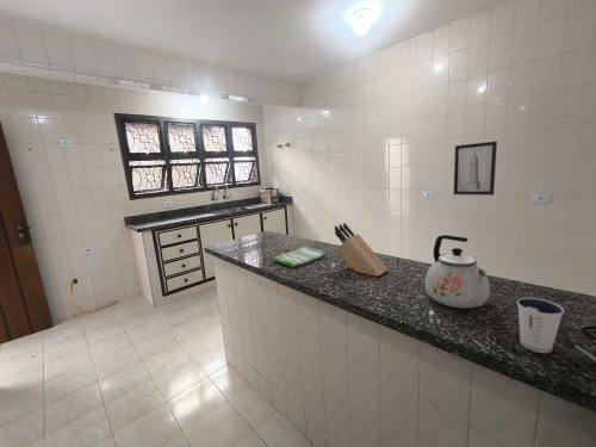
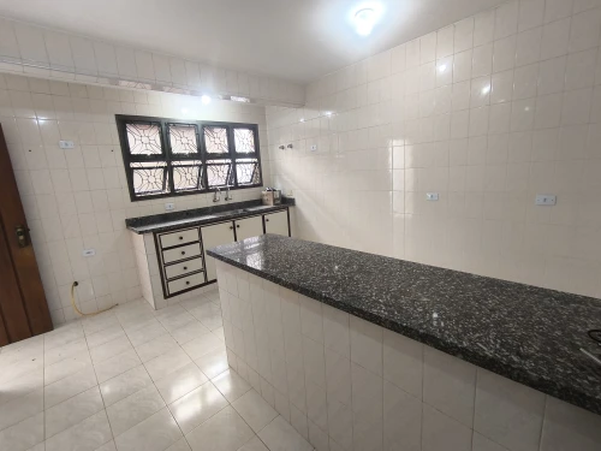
- dish towel [273,244,327,268]
- knife block [334,222,390,278]
- wall art [453,141,498,197]
- dixie cup [516,296,565,354]
- kettle [424,234,491,310]
